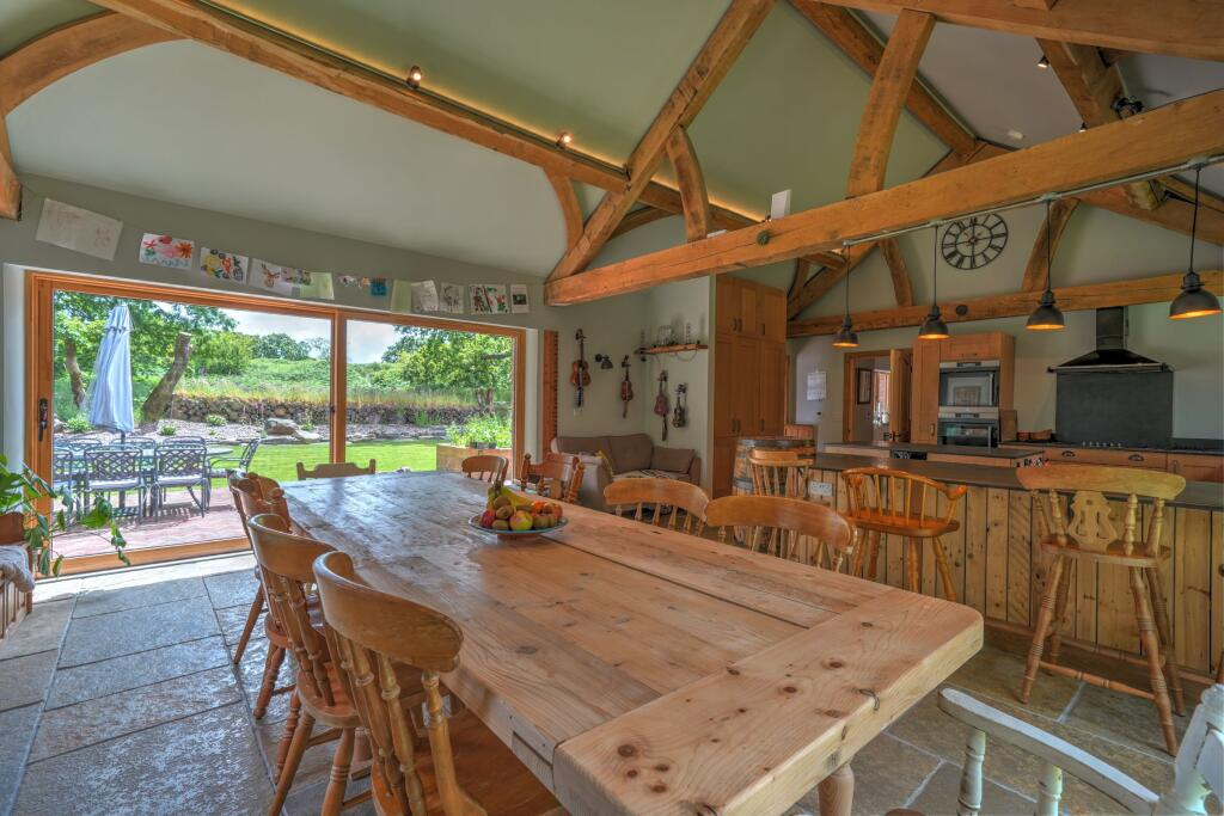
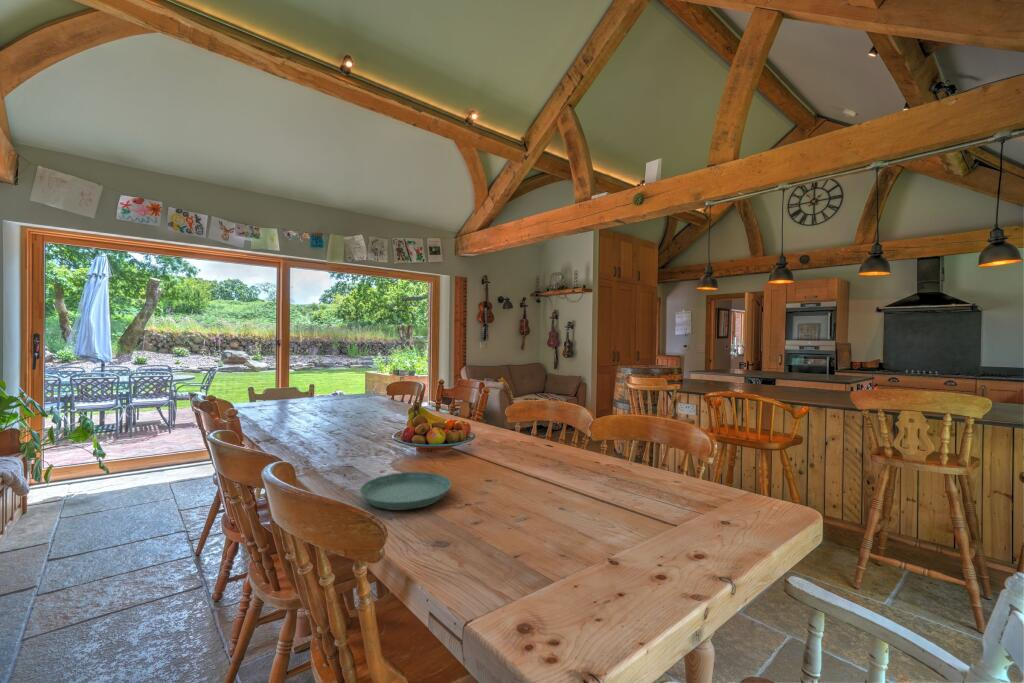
+ saucer [359,471,452,511]
